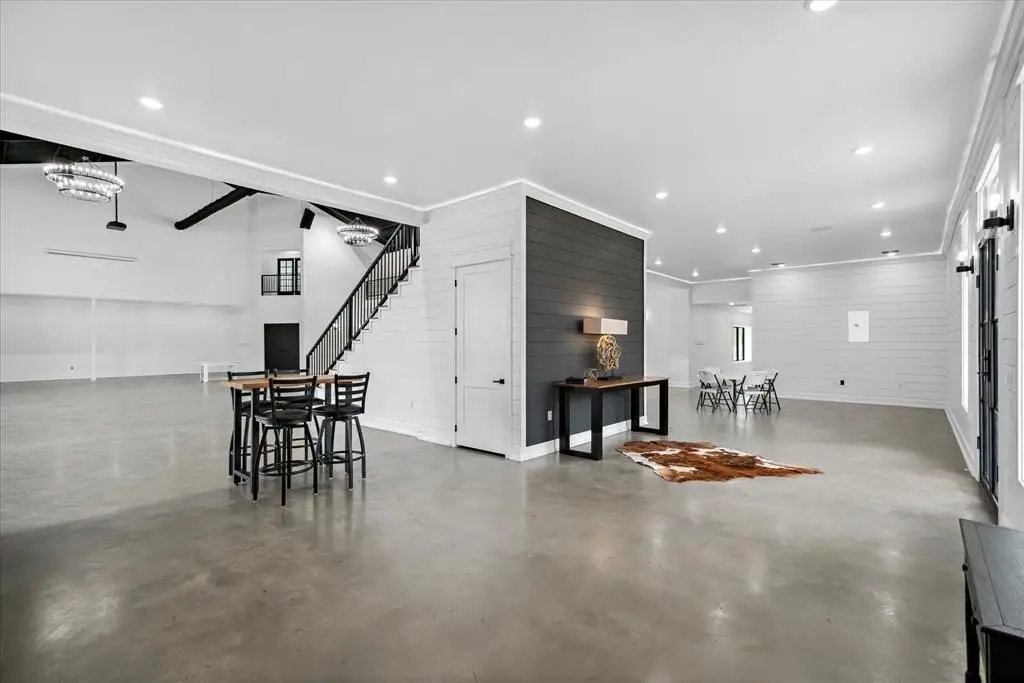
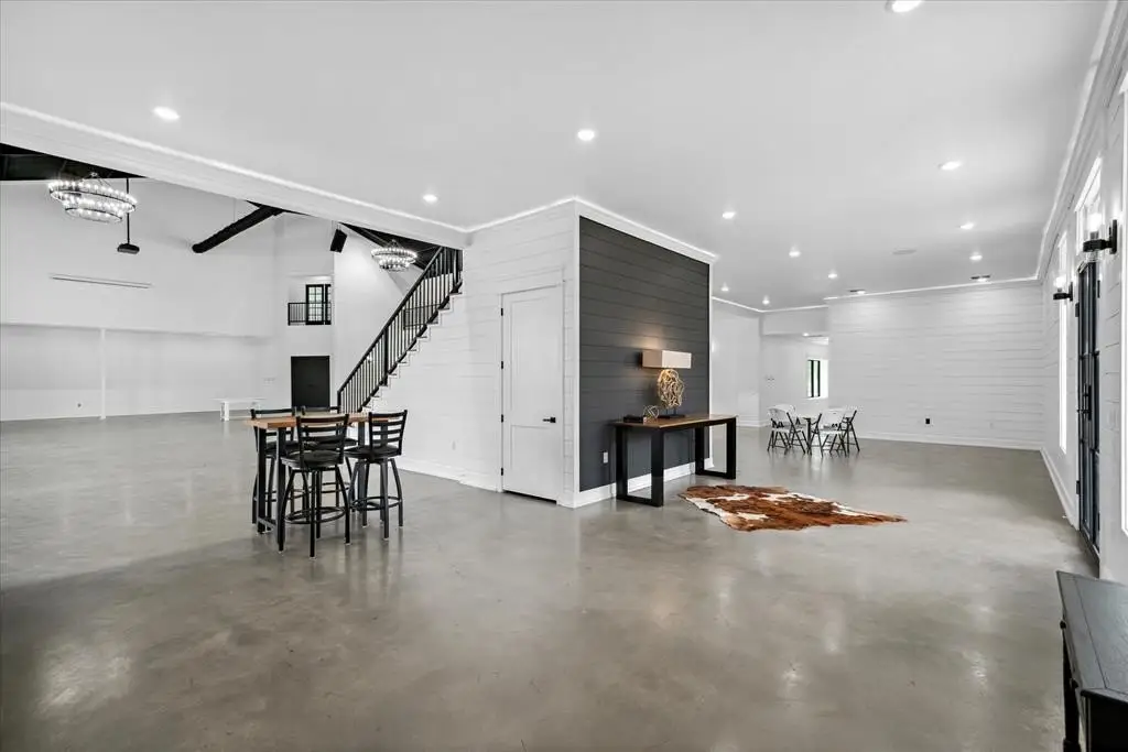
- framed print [847,310,870,343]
